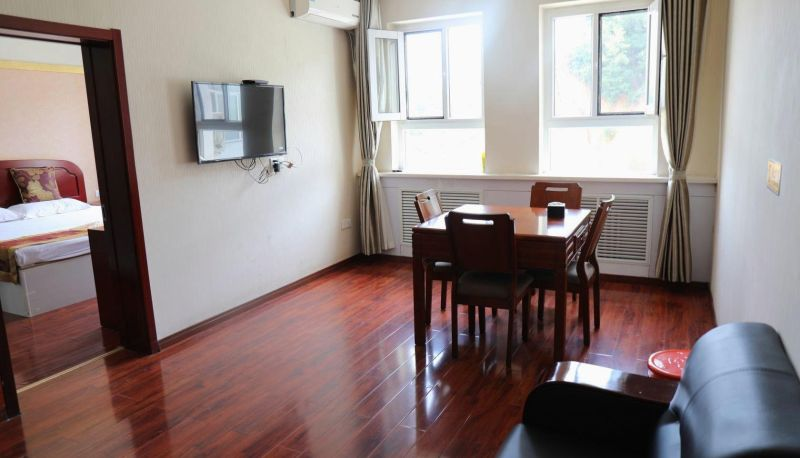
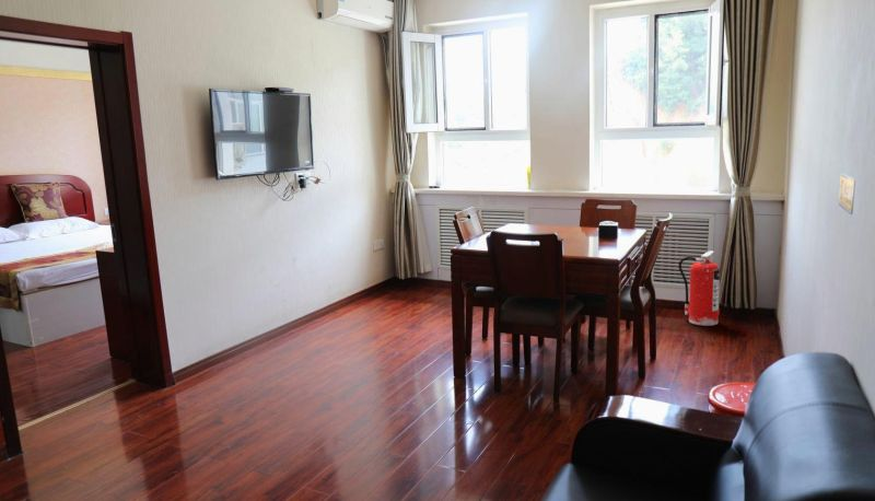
+ fire extinguisher [678,249,721,327]
